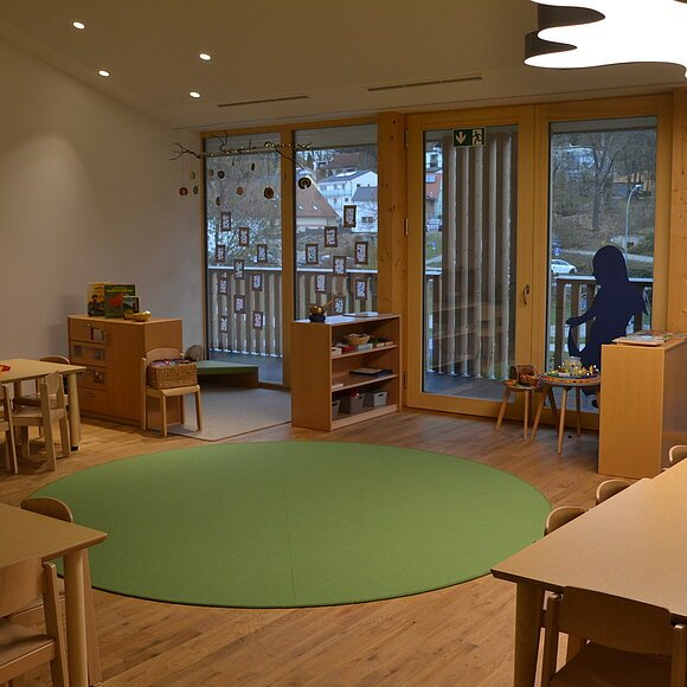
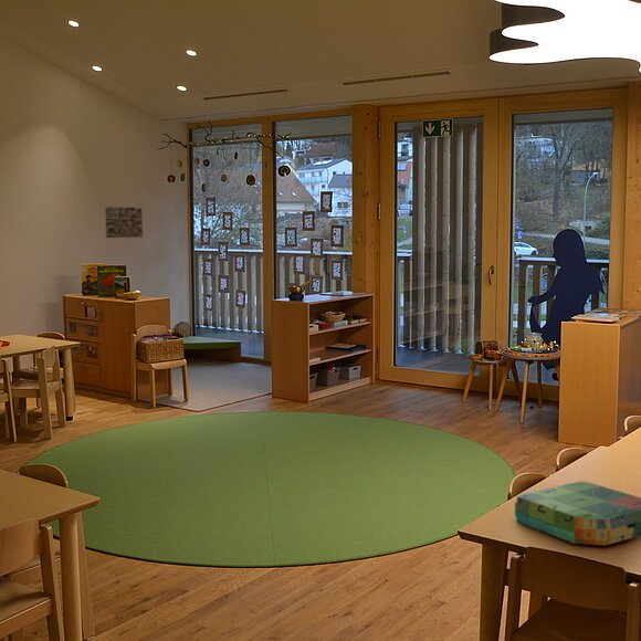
+ board game [514,481,641,547]
+ map [104,206,144,239]
